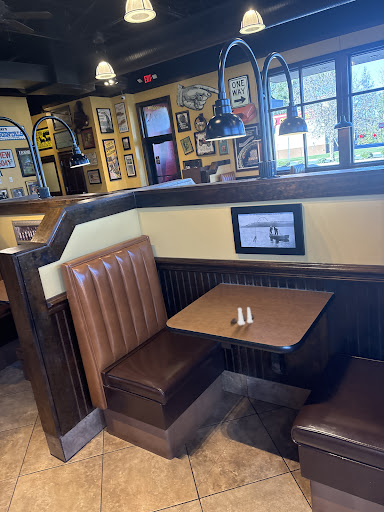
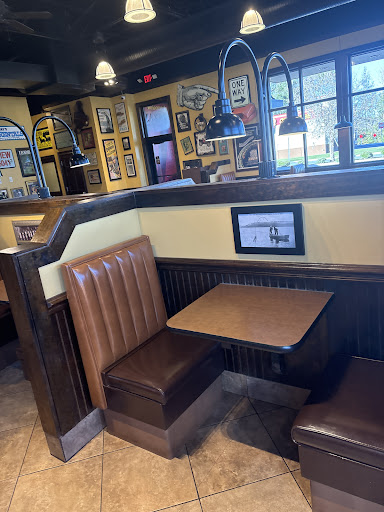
- salt and pepper shaker set [230,306,255,326]
